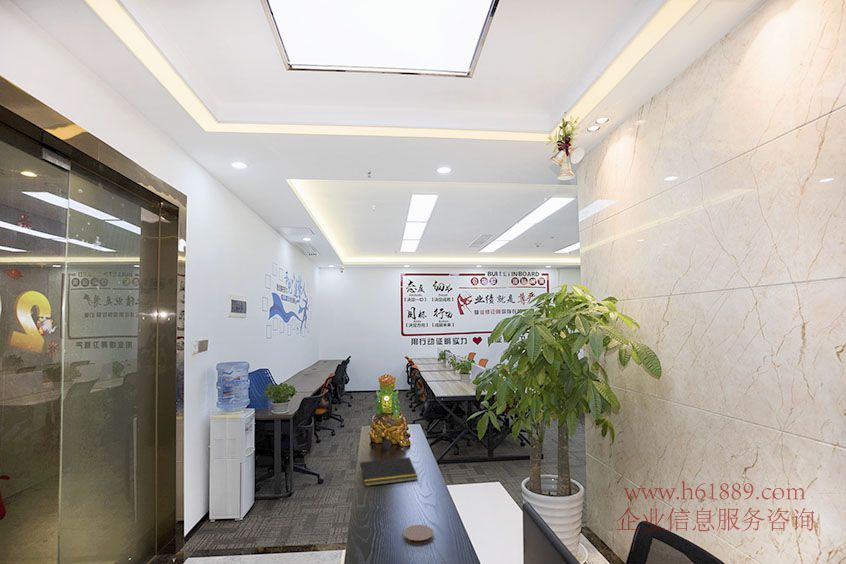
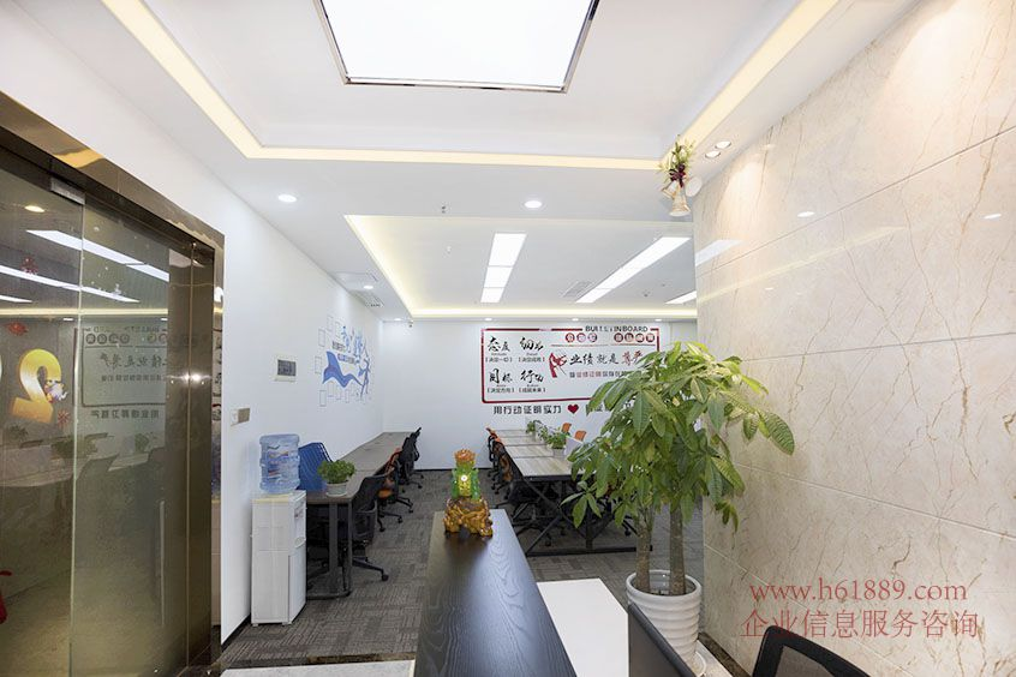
- coaster [402,524,435,546]
- notepad [358,456,419,487]
